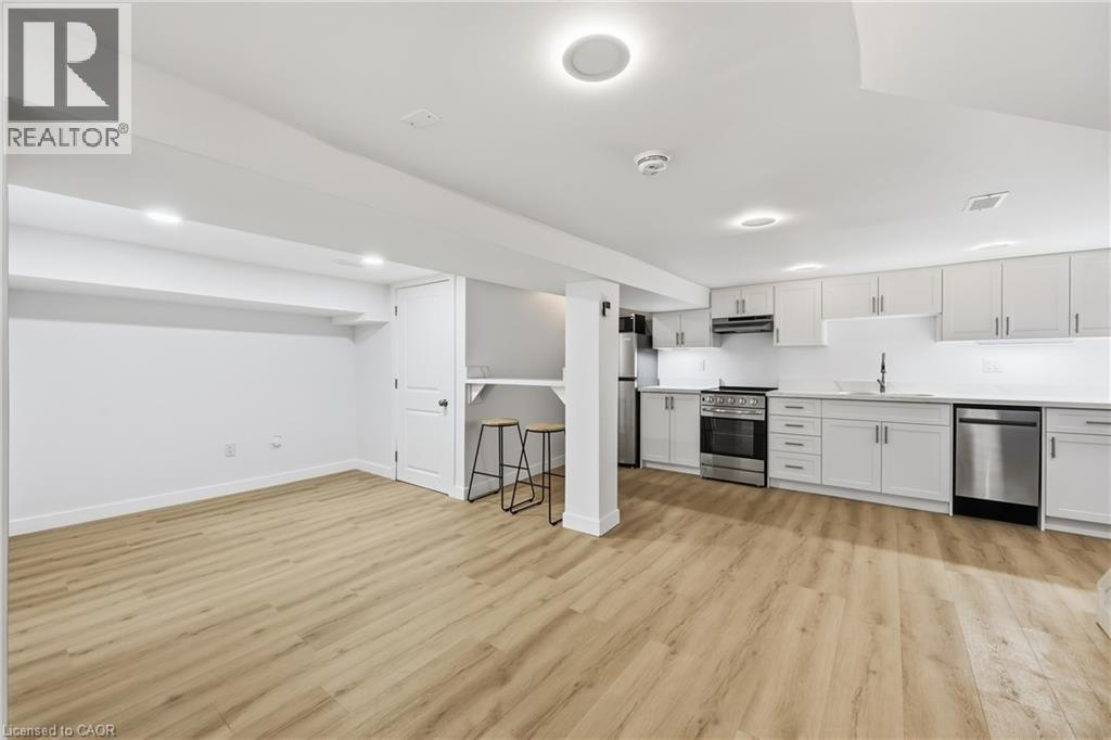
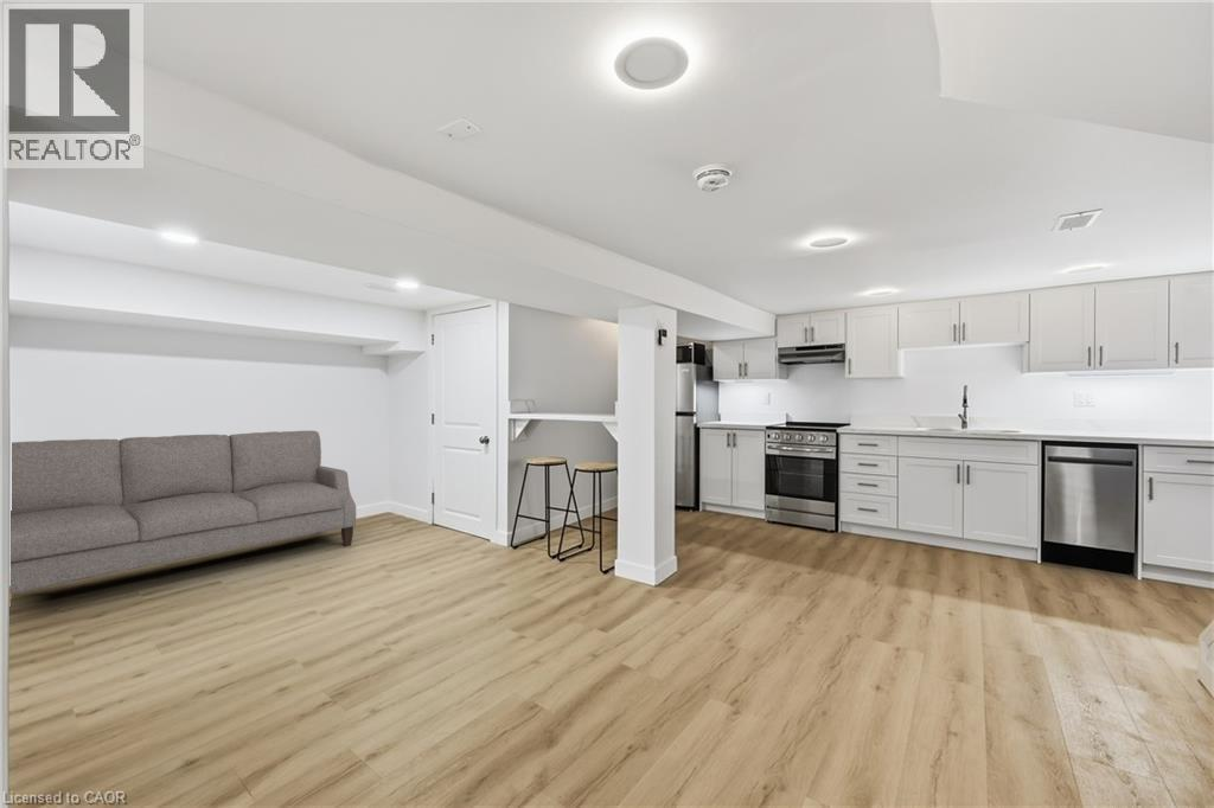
+ sofa [9,430,357,596]
